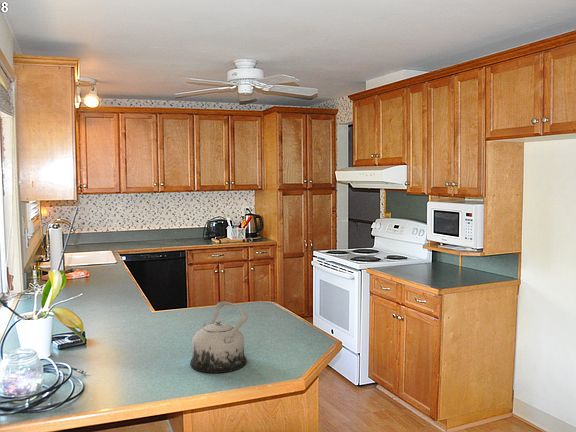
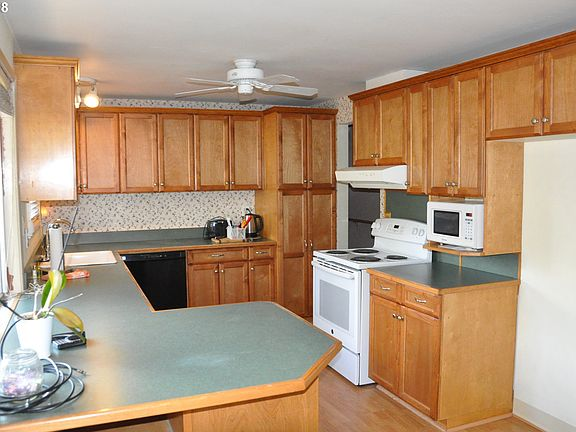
- teapot [189,301,249,374]
